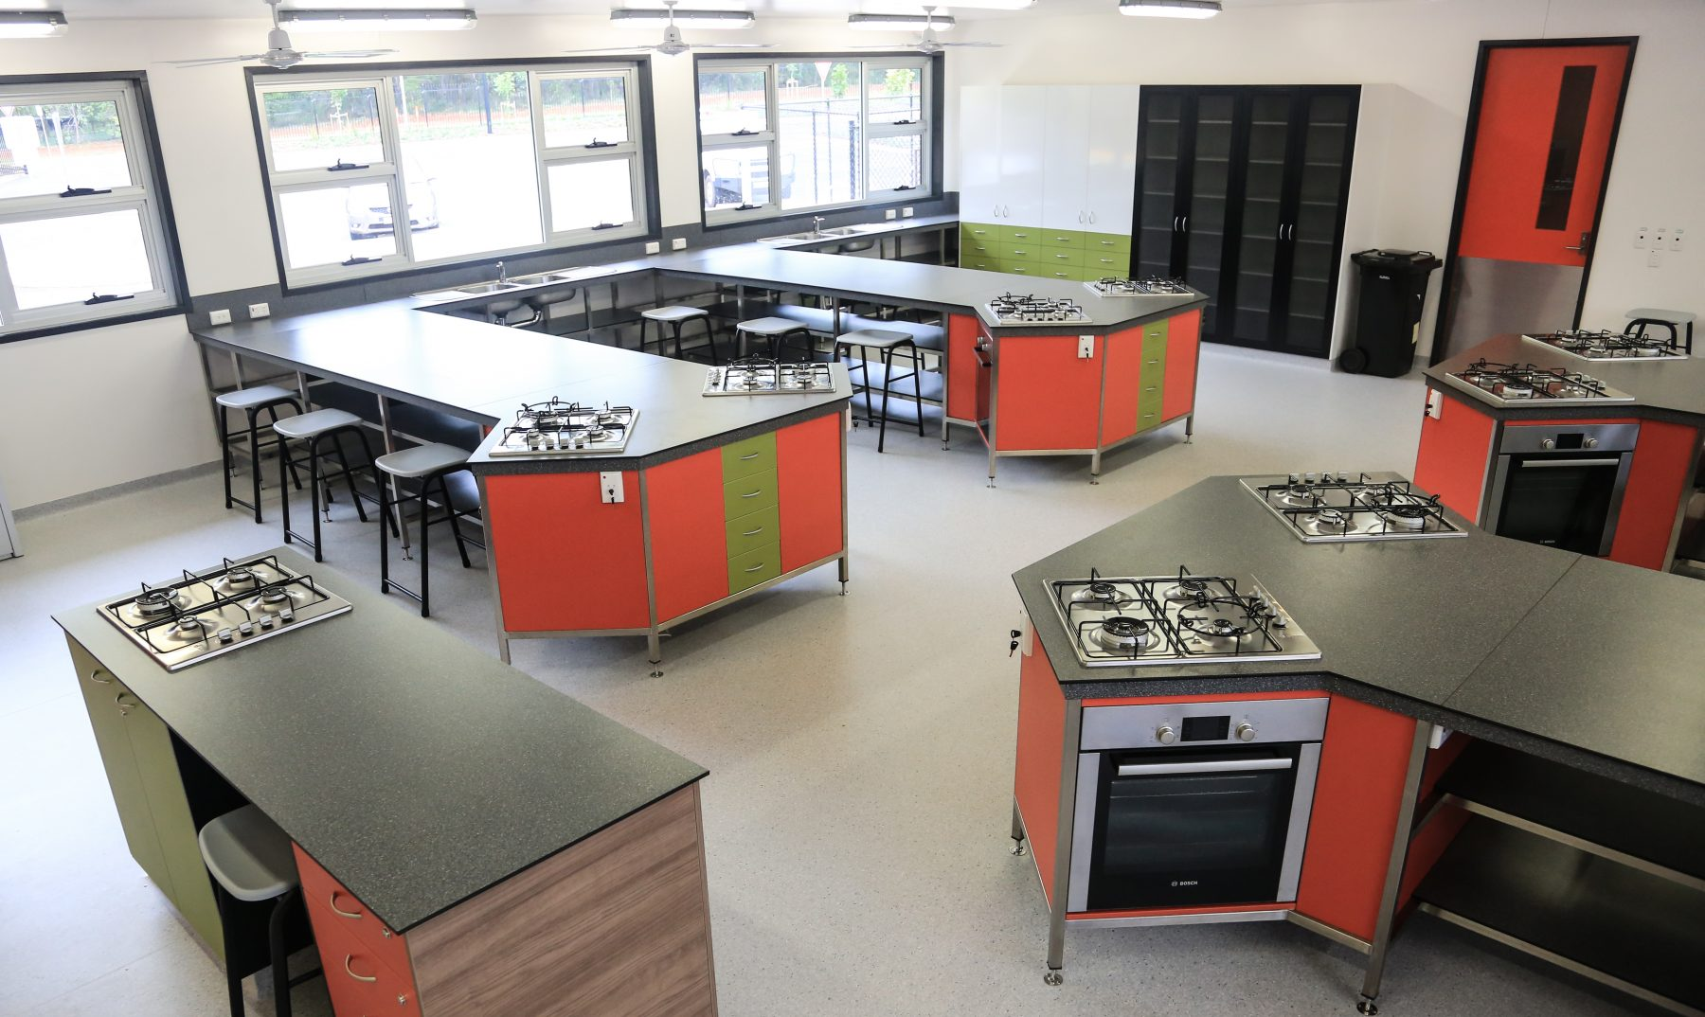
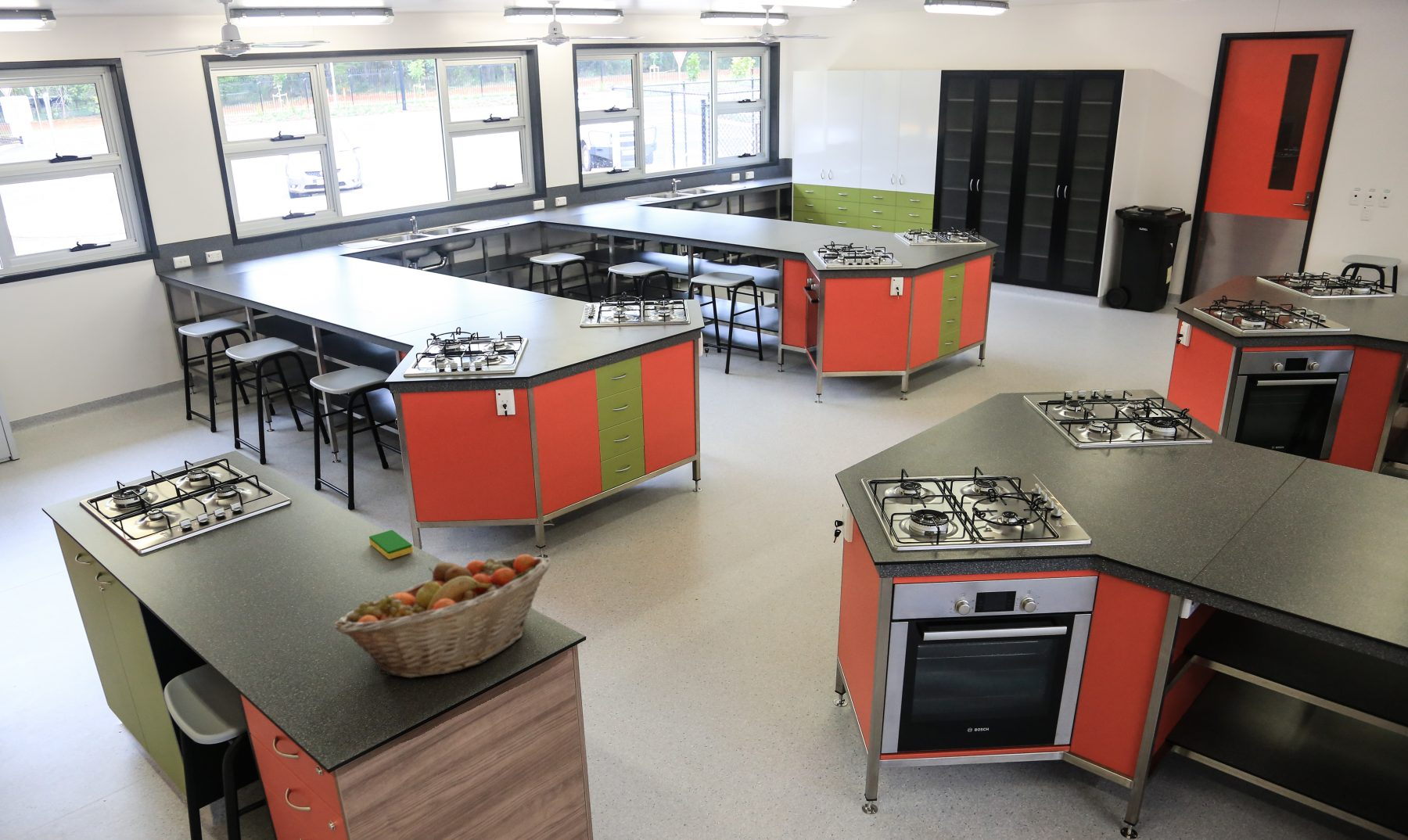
+ dish sponge [368,529,413,560]
+ fruit basket [333,554,552,679]
